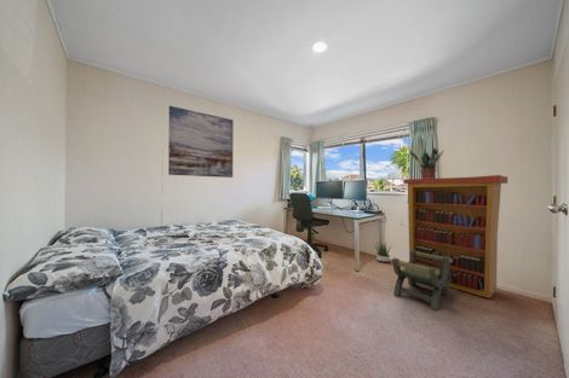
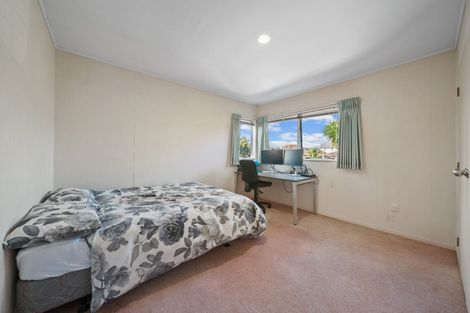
- stool [390,250,453,312]
- bookcase [402,174,508,300]
- potted plant [373,239,393,263]
- potted plant [408,143,446,179]
- wall art [167,105,235,179]
